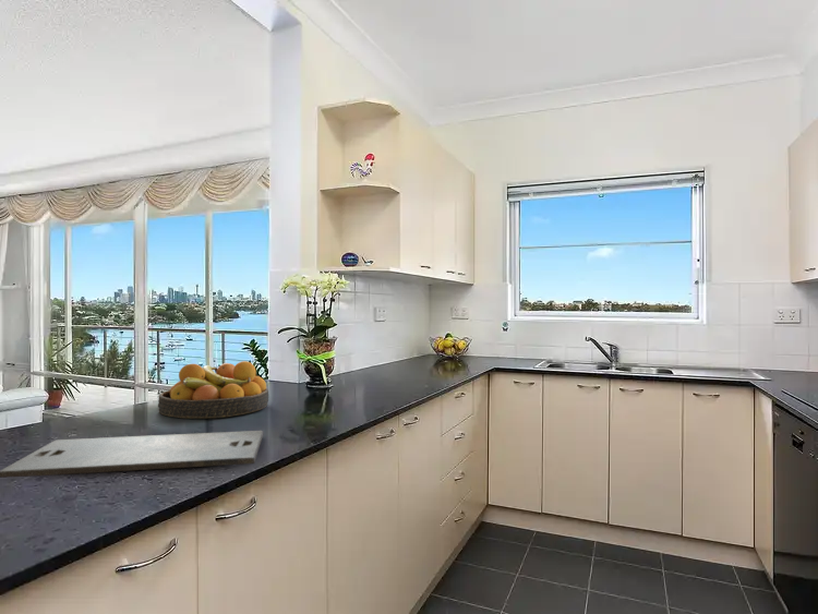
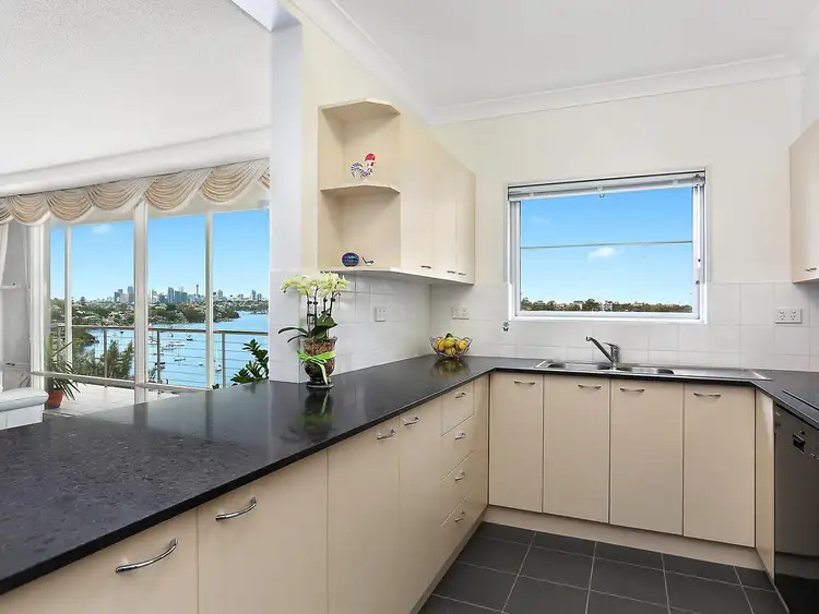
- cutting board [0,430,264,479]
- fruit bowl [157,360,269,420]
